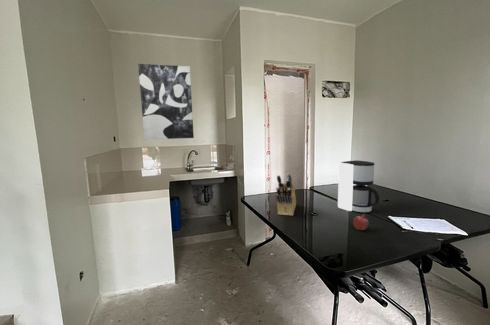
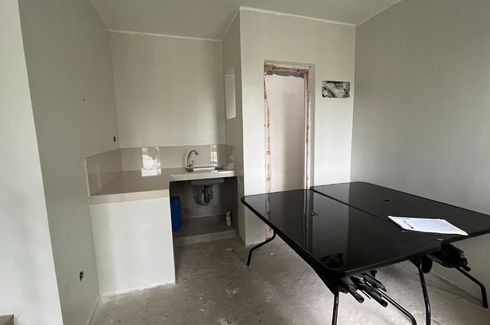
- knife block [275,172,297,217]
- fruit [352,213,370,231]
- coffee maker [337,159,380,214]
- wall art [137,63,195,141]
